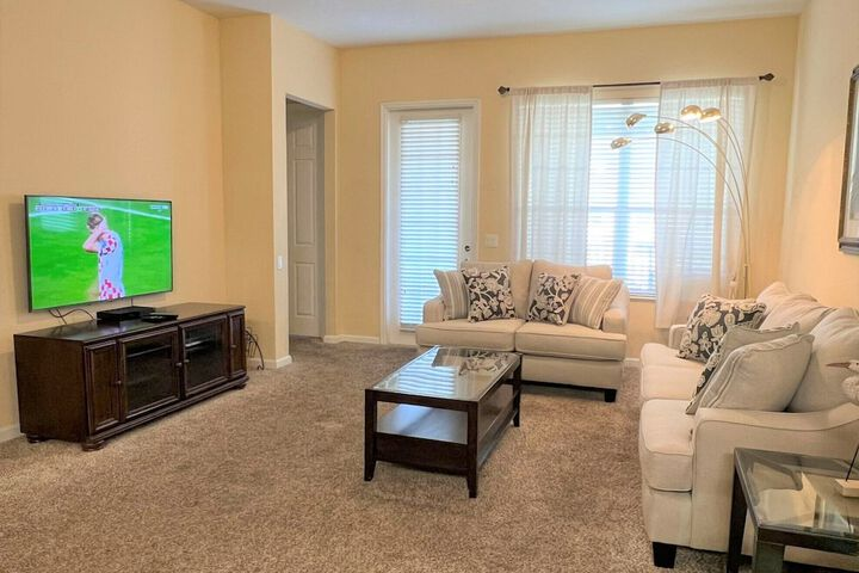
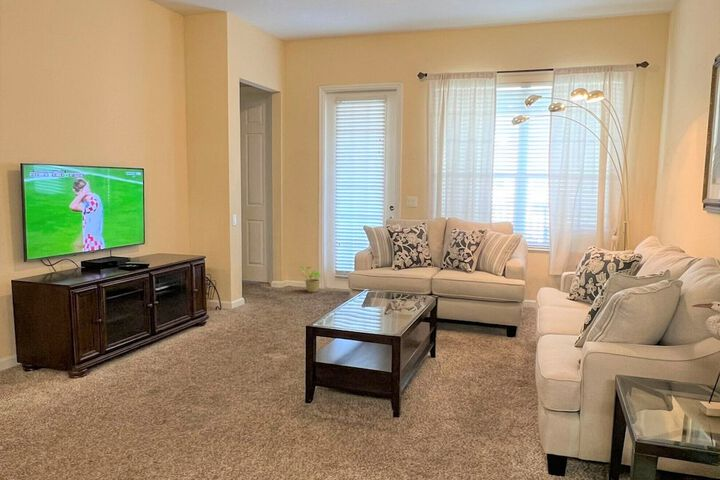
+ potted plant [300,266,322,293]
